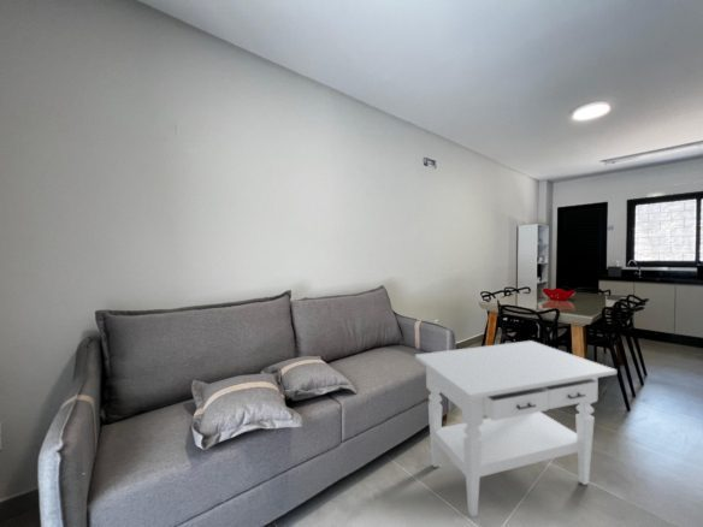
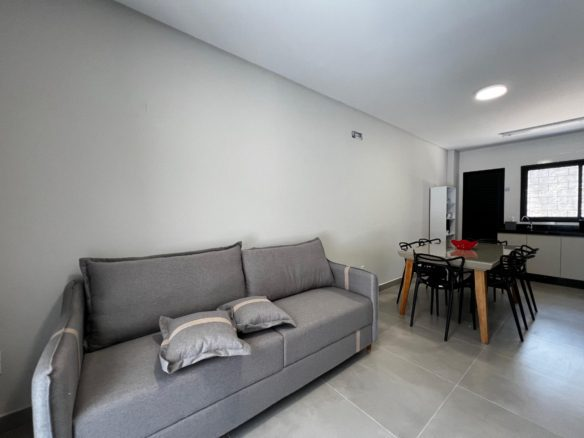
- side table [414,339,618,519]
